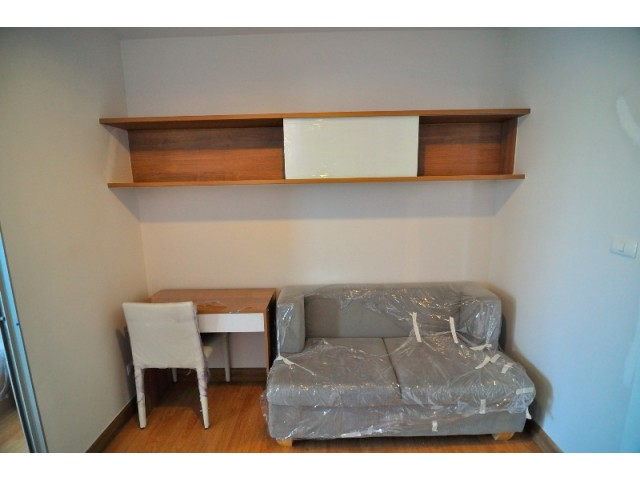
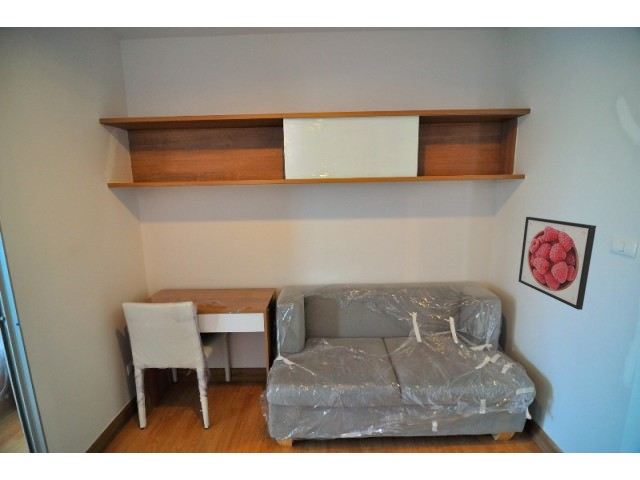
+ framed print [517,216,597,311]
